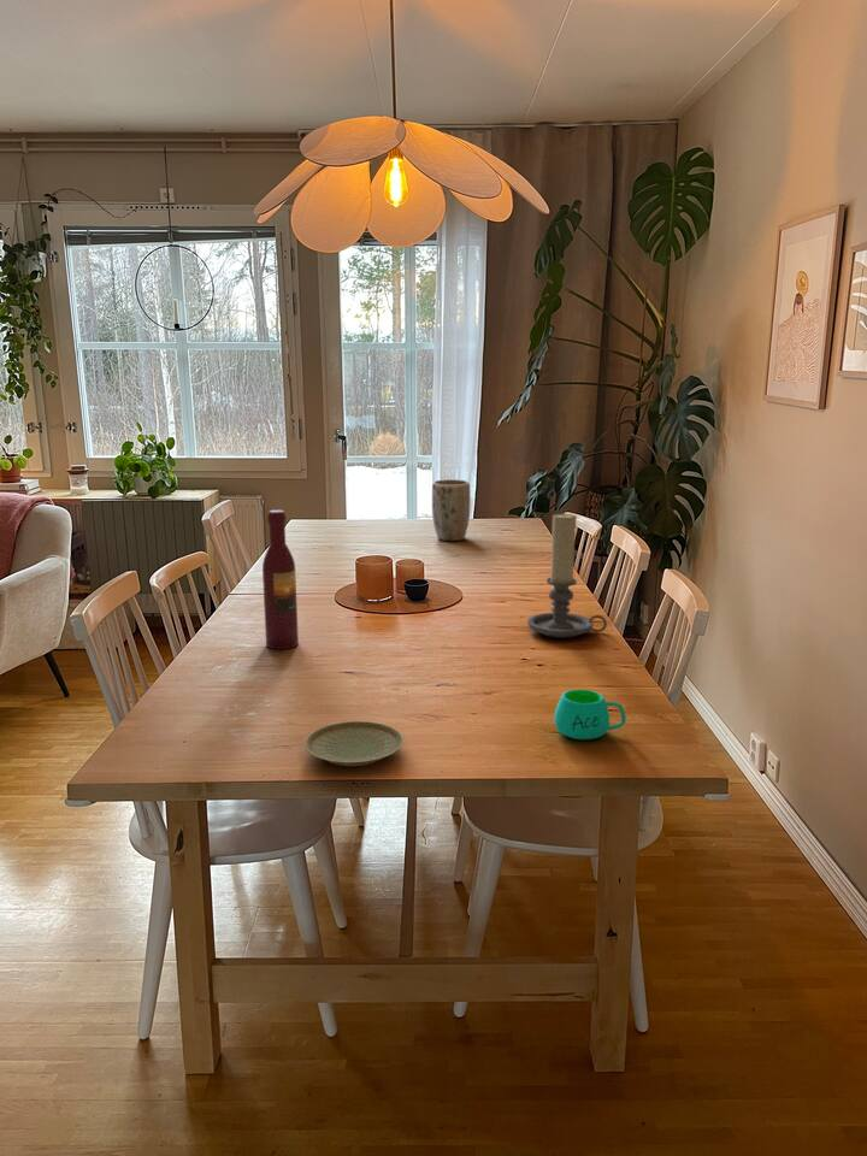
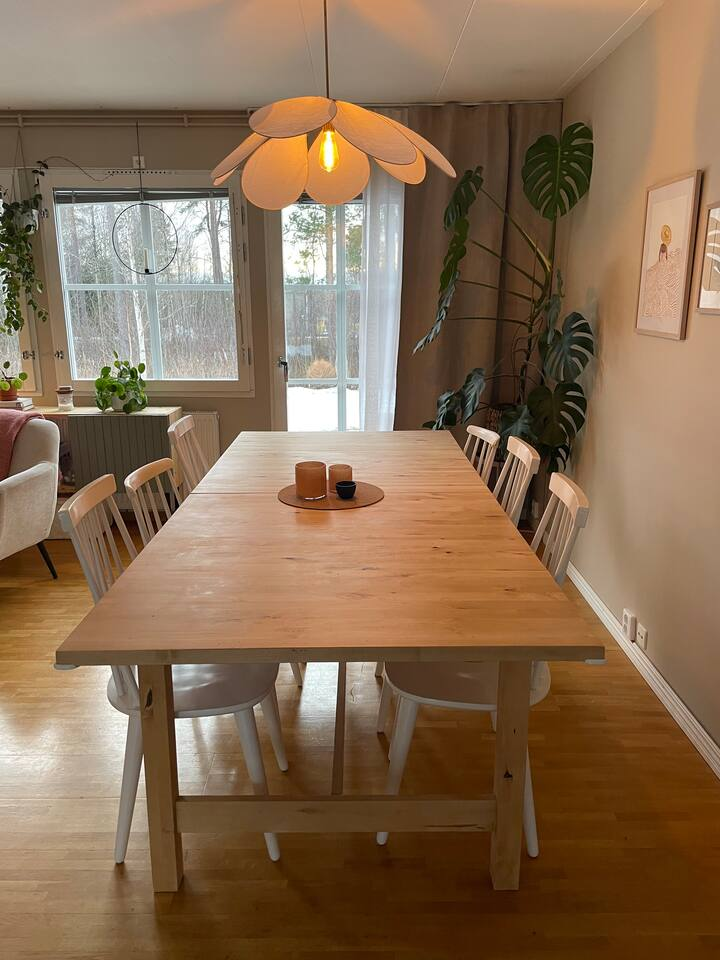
- plant pot [431,478,472,542]
- wine bottle [261,509,300,650]
- mug [553,688,627,741]
- candle holder [526,512,608,639]
- plate [303,720,405,767]
